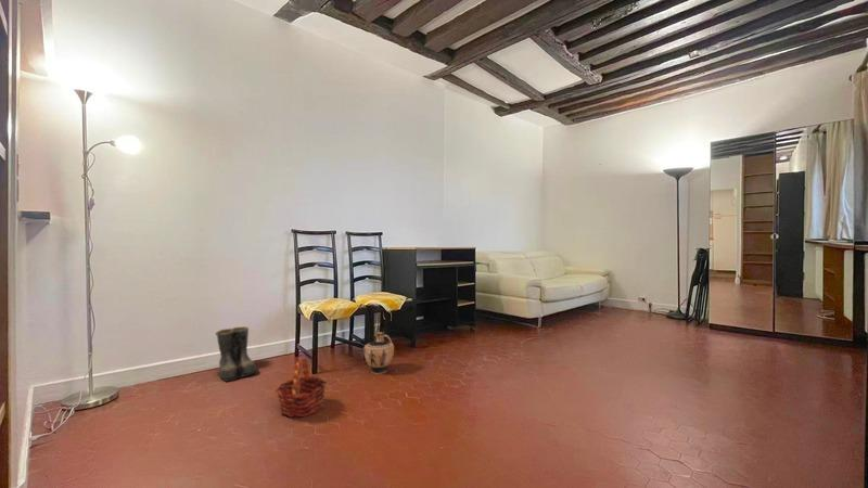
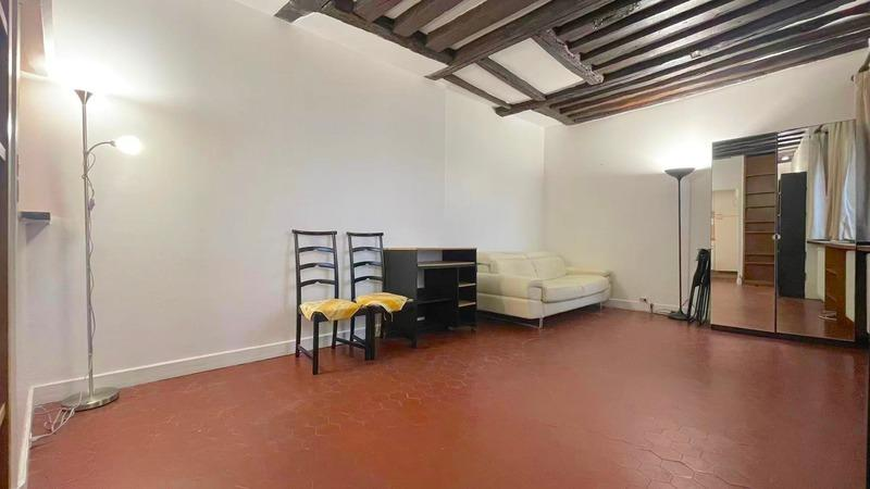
- boots [215,325,258,383]
- basket [275,357,328,419]
- ceramic jug [362,331,395,375]
